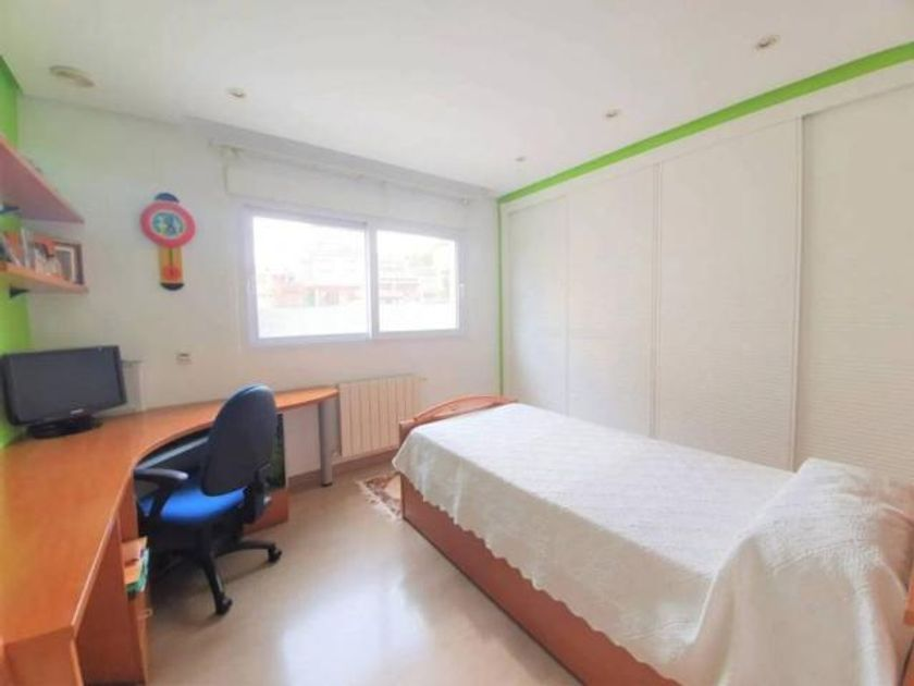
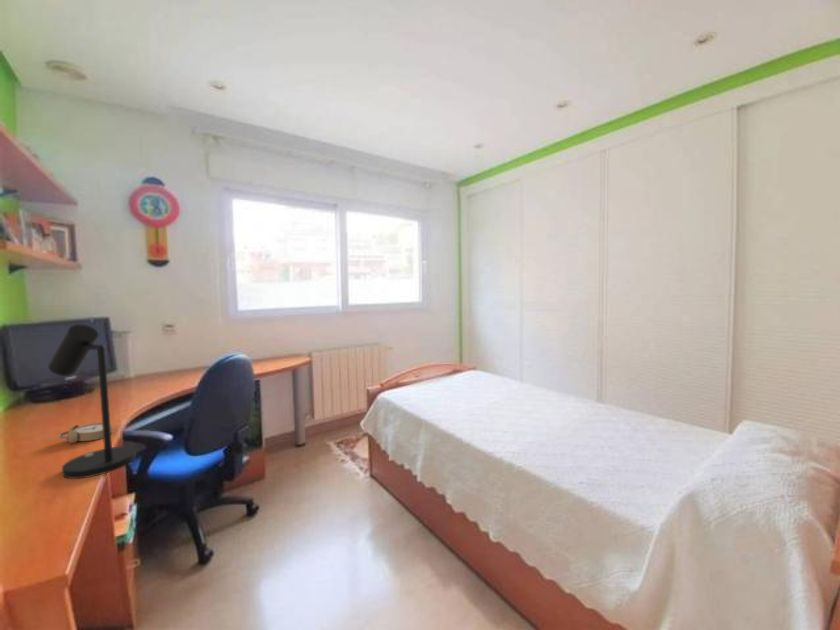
+ desk lamp [47,324,137,480]
+ alarm clock [58,422,114,444]
